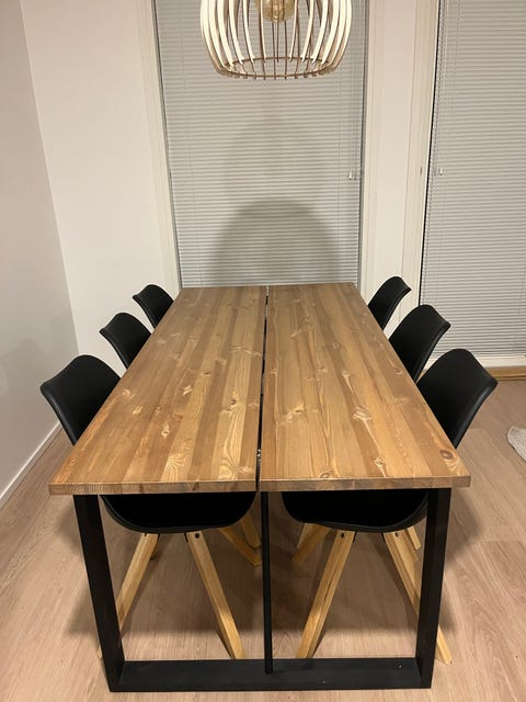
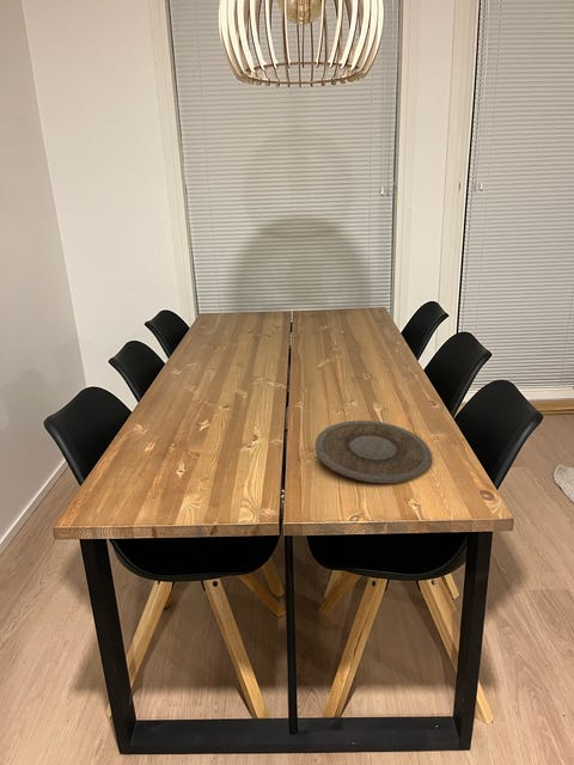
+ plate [315,420,433,484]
